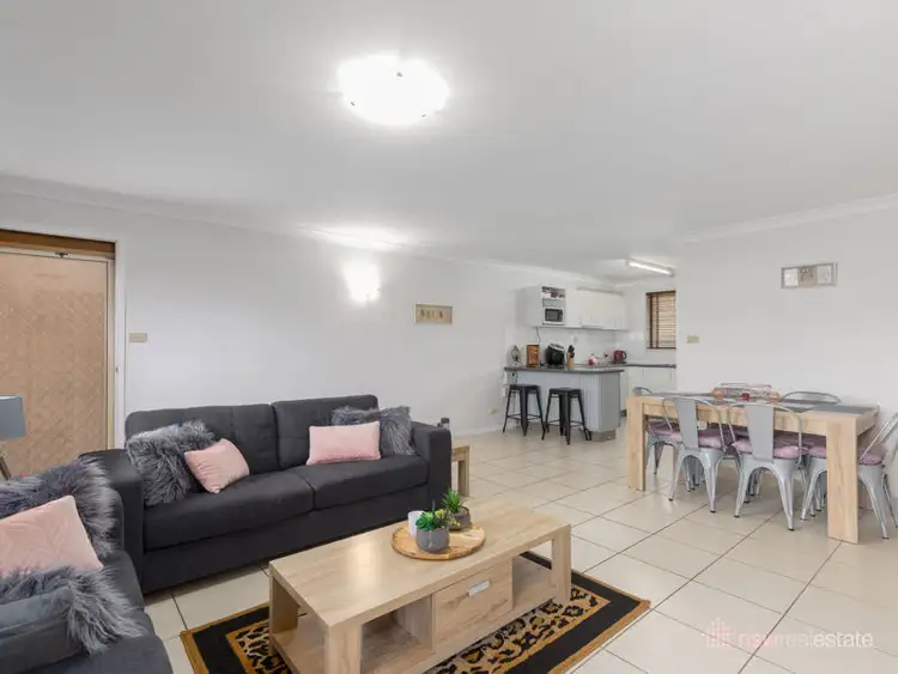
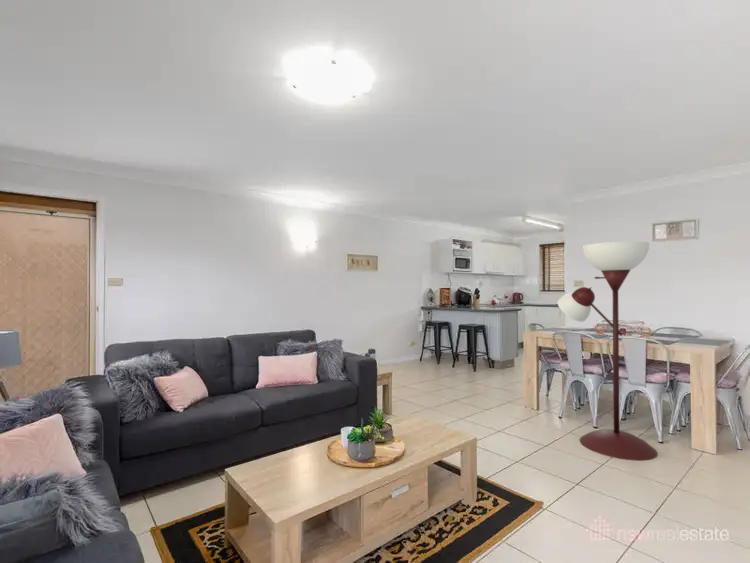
+ floor lamp [557,241,658,461]
